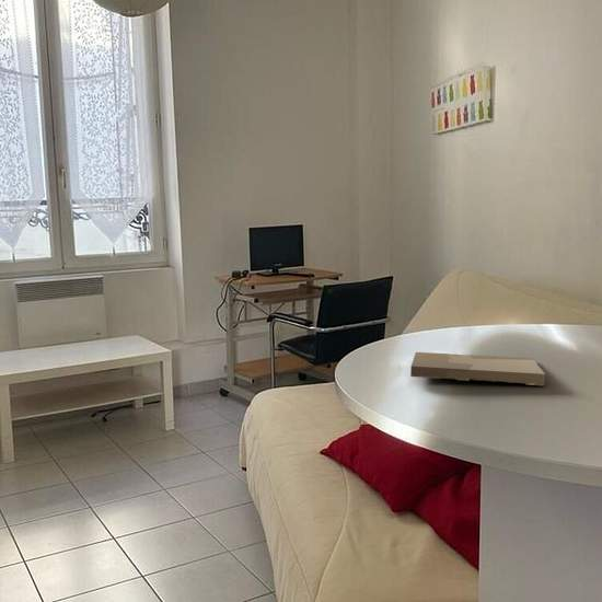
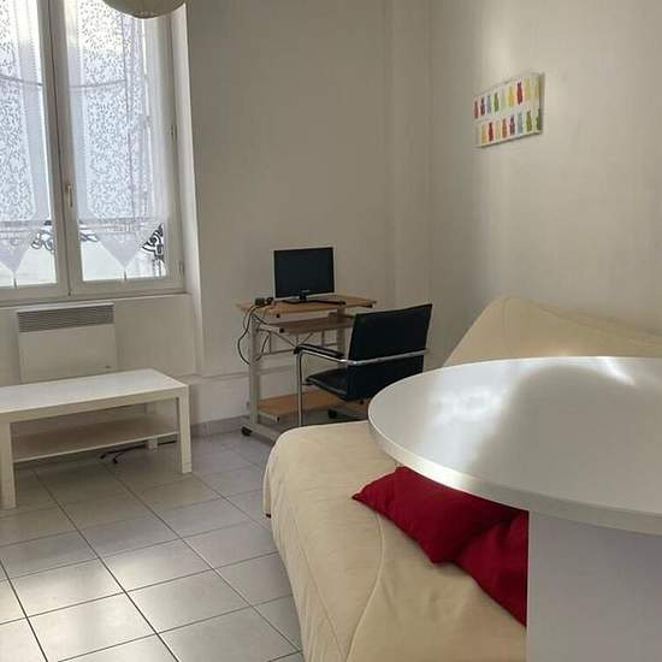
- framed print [409,351,546,386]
